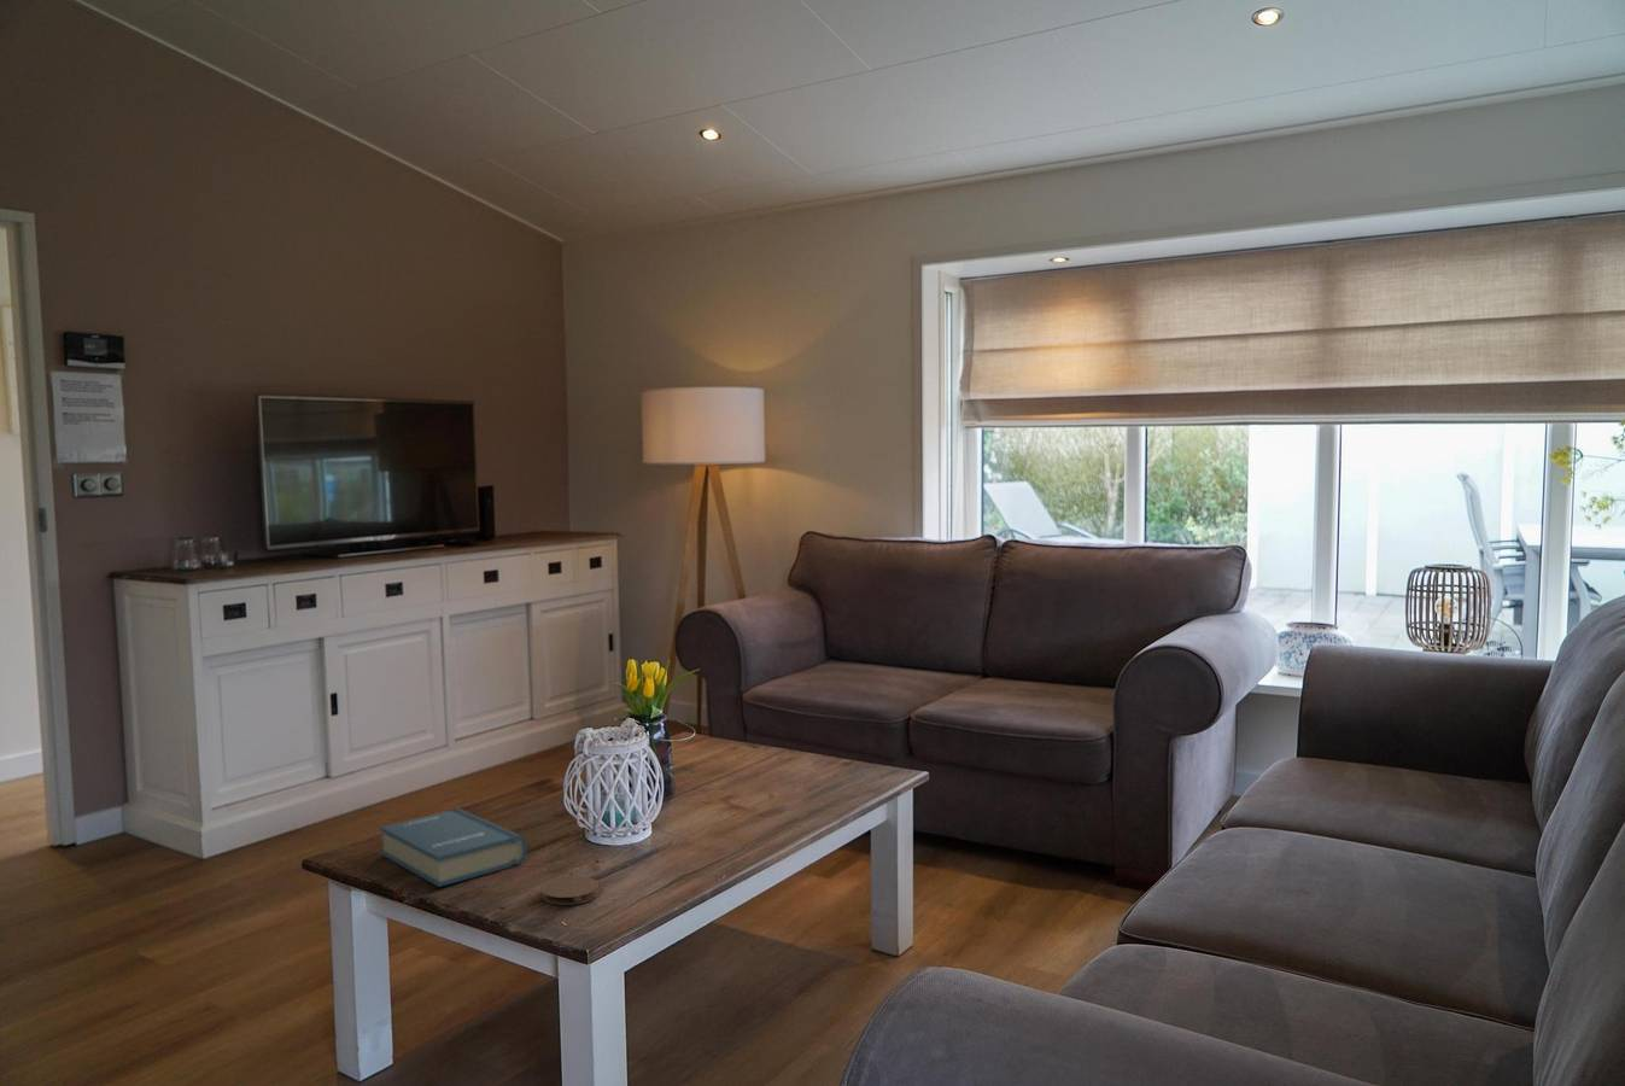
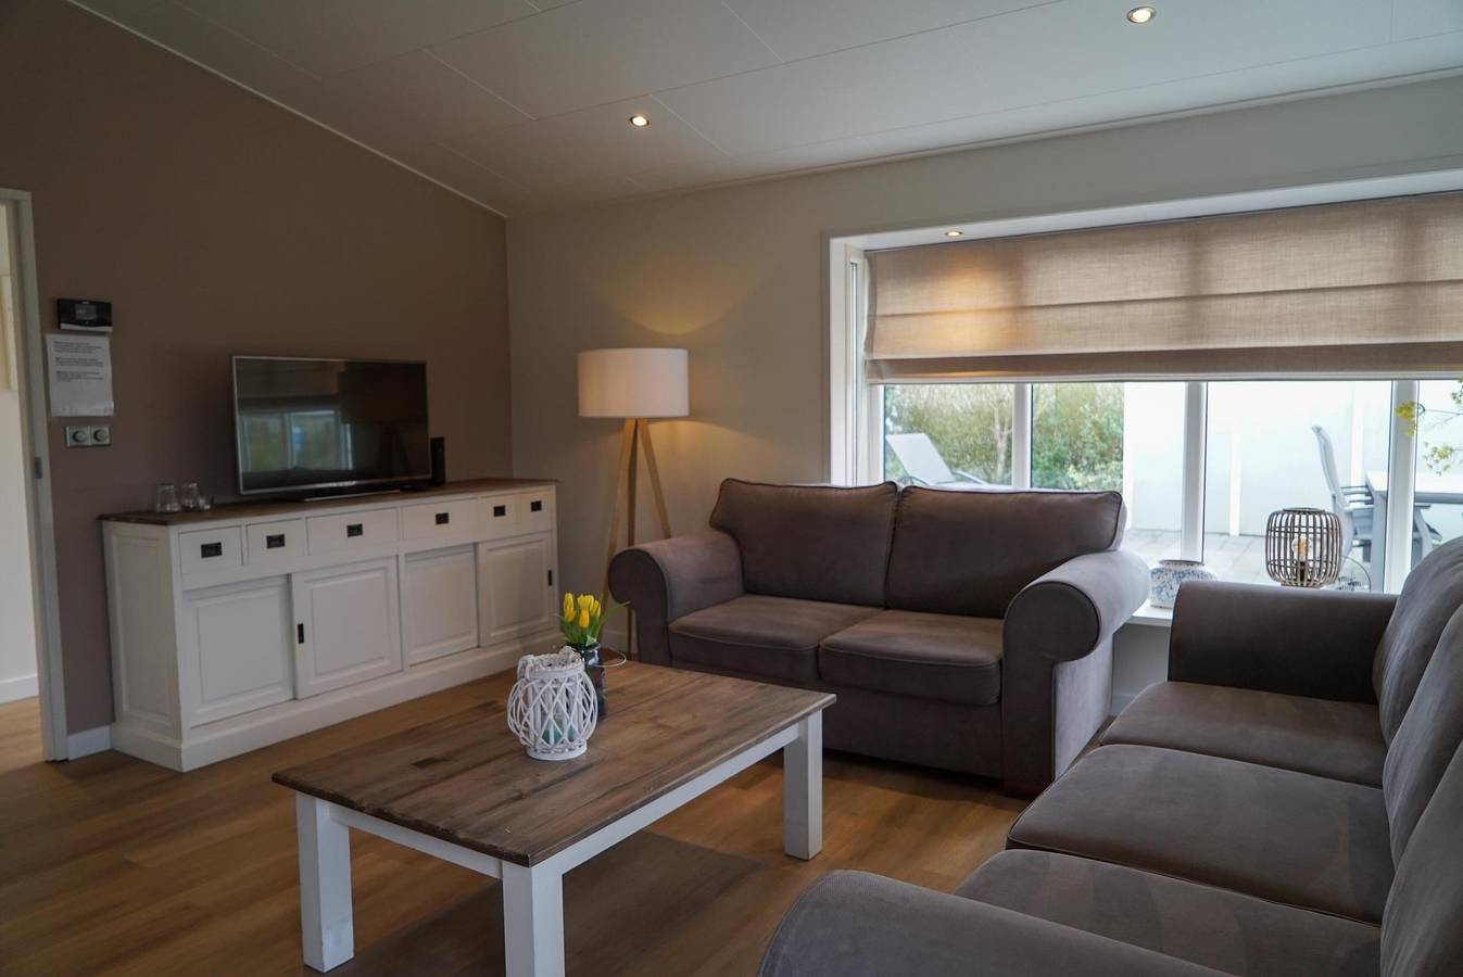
- hardback book [379,807,527,888]
- coaster [542,875,601,907]
